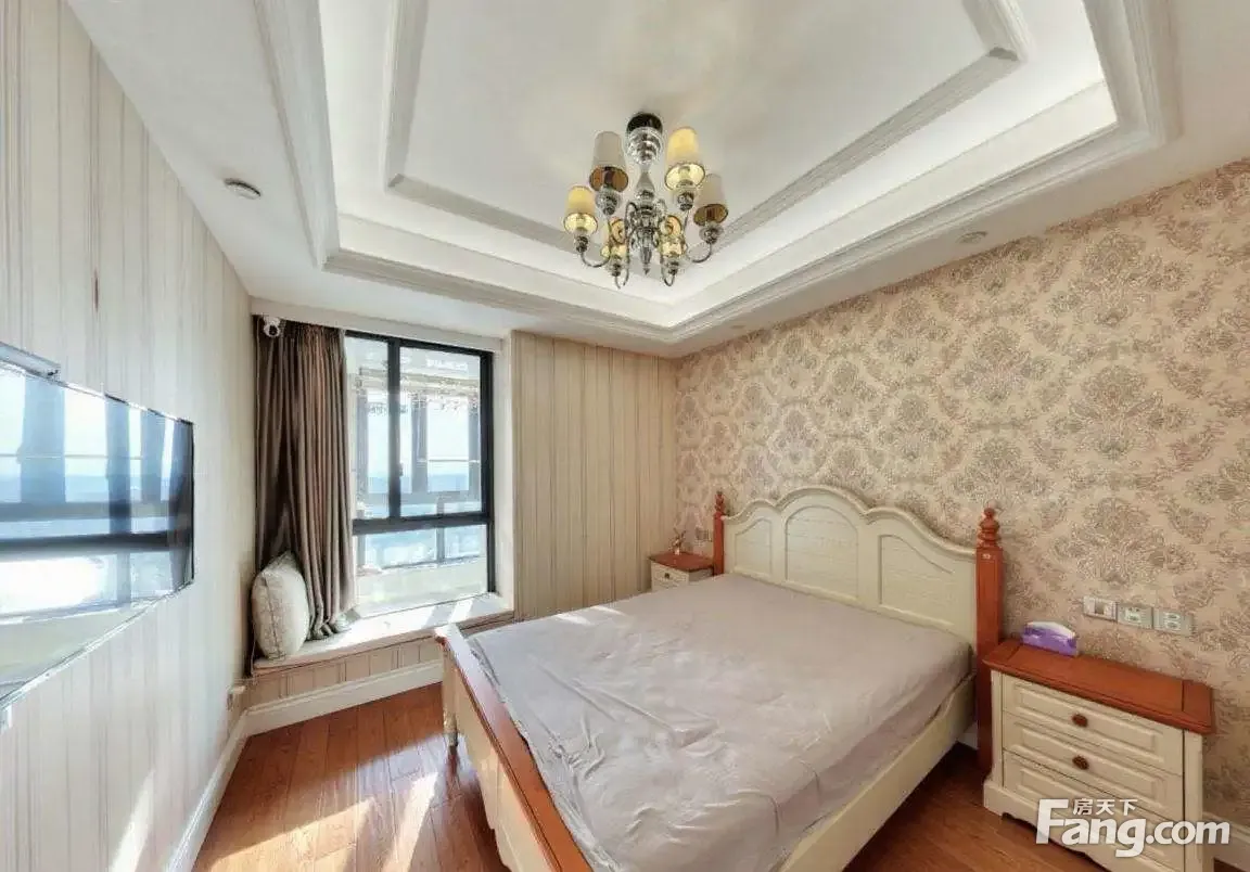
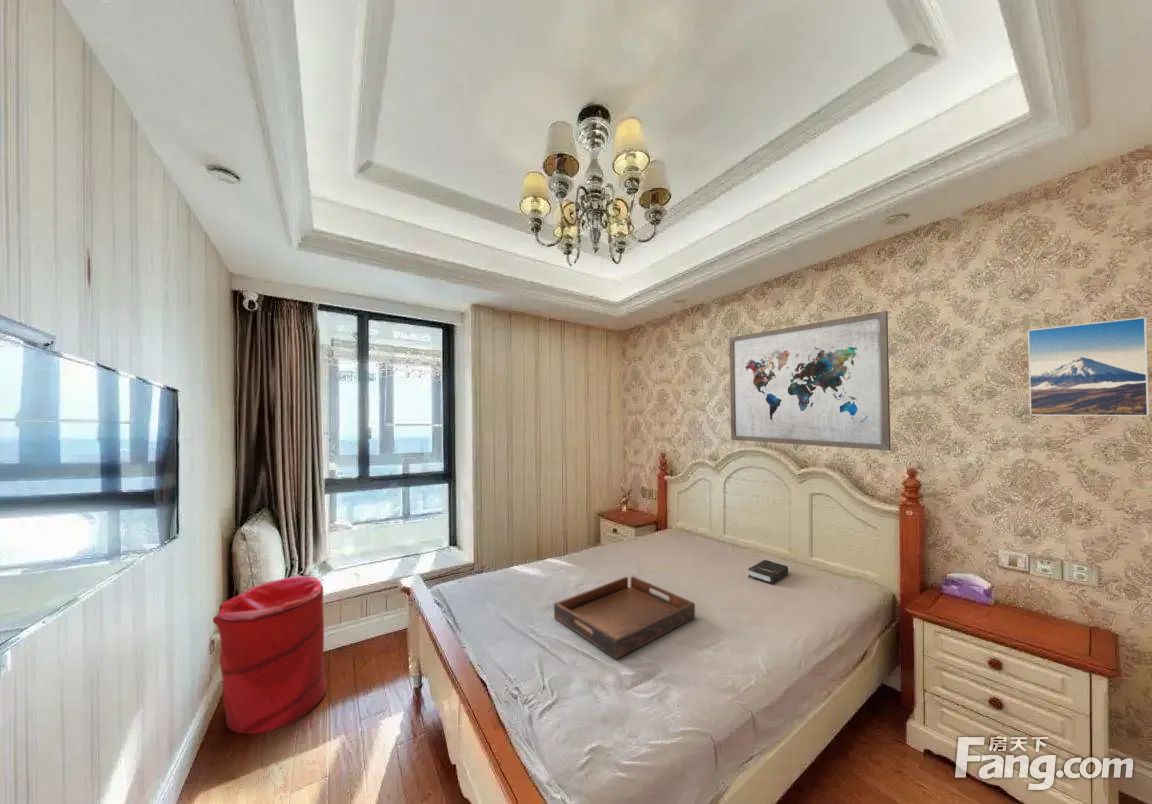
+ serving tray [553,575,696,660]
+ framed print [1027,316,1150,417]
+ wall art [728,310,892,451]
+ laundry hamper [212,575,328,735]
+ hardback book [747,559,789,585]
